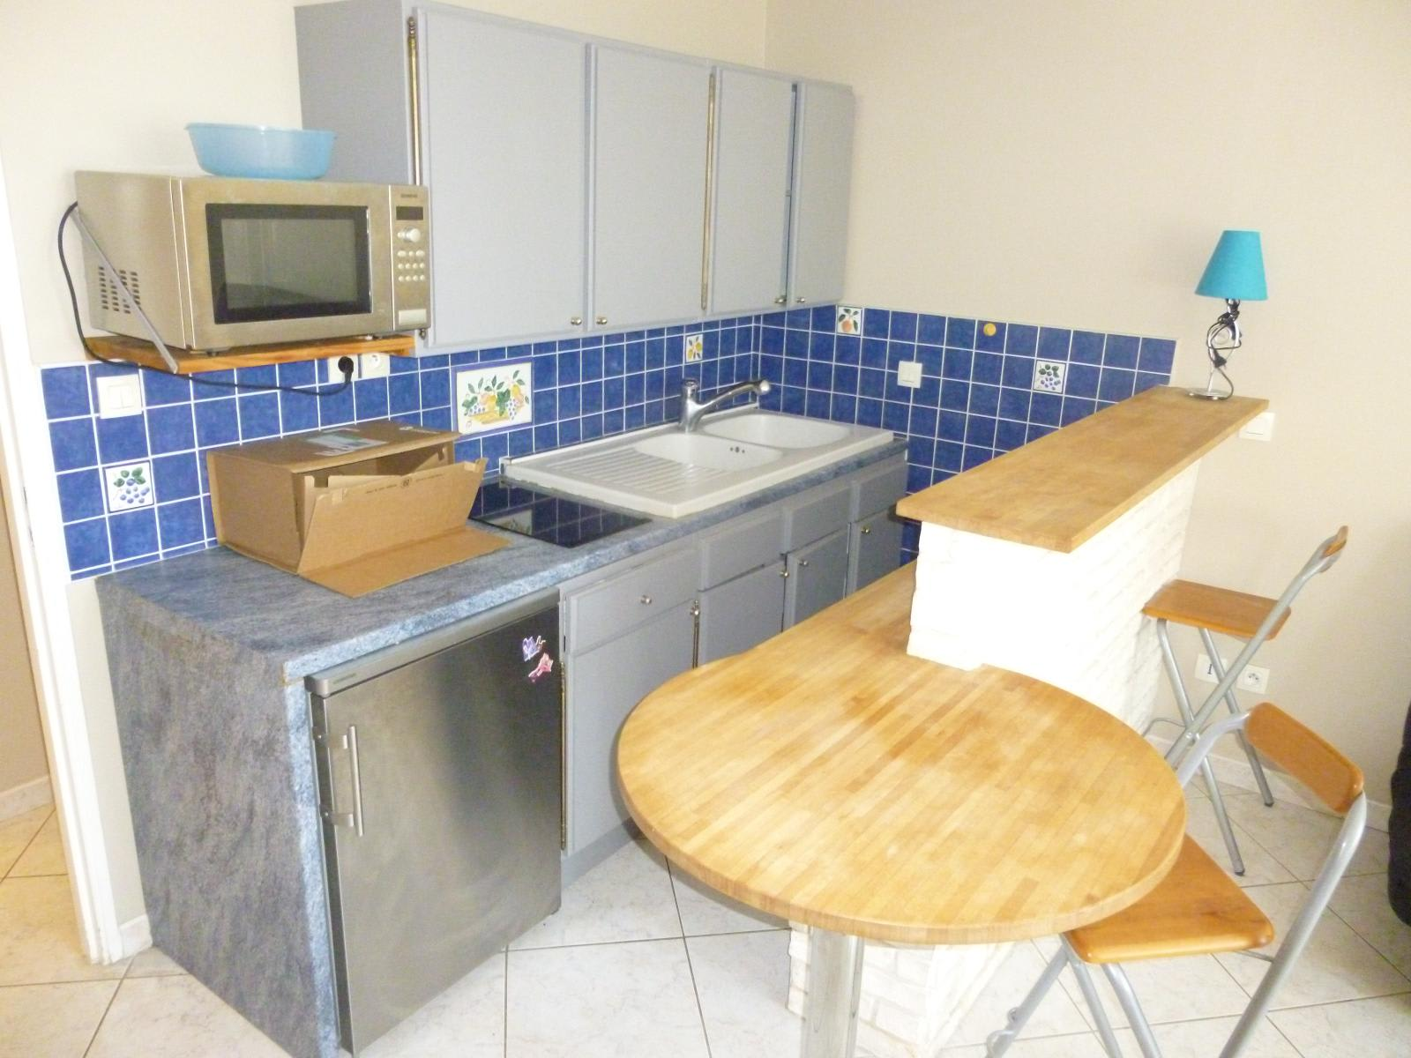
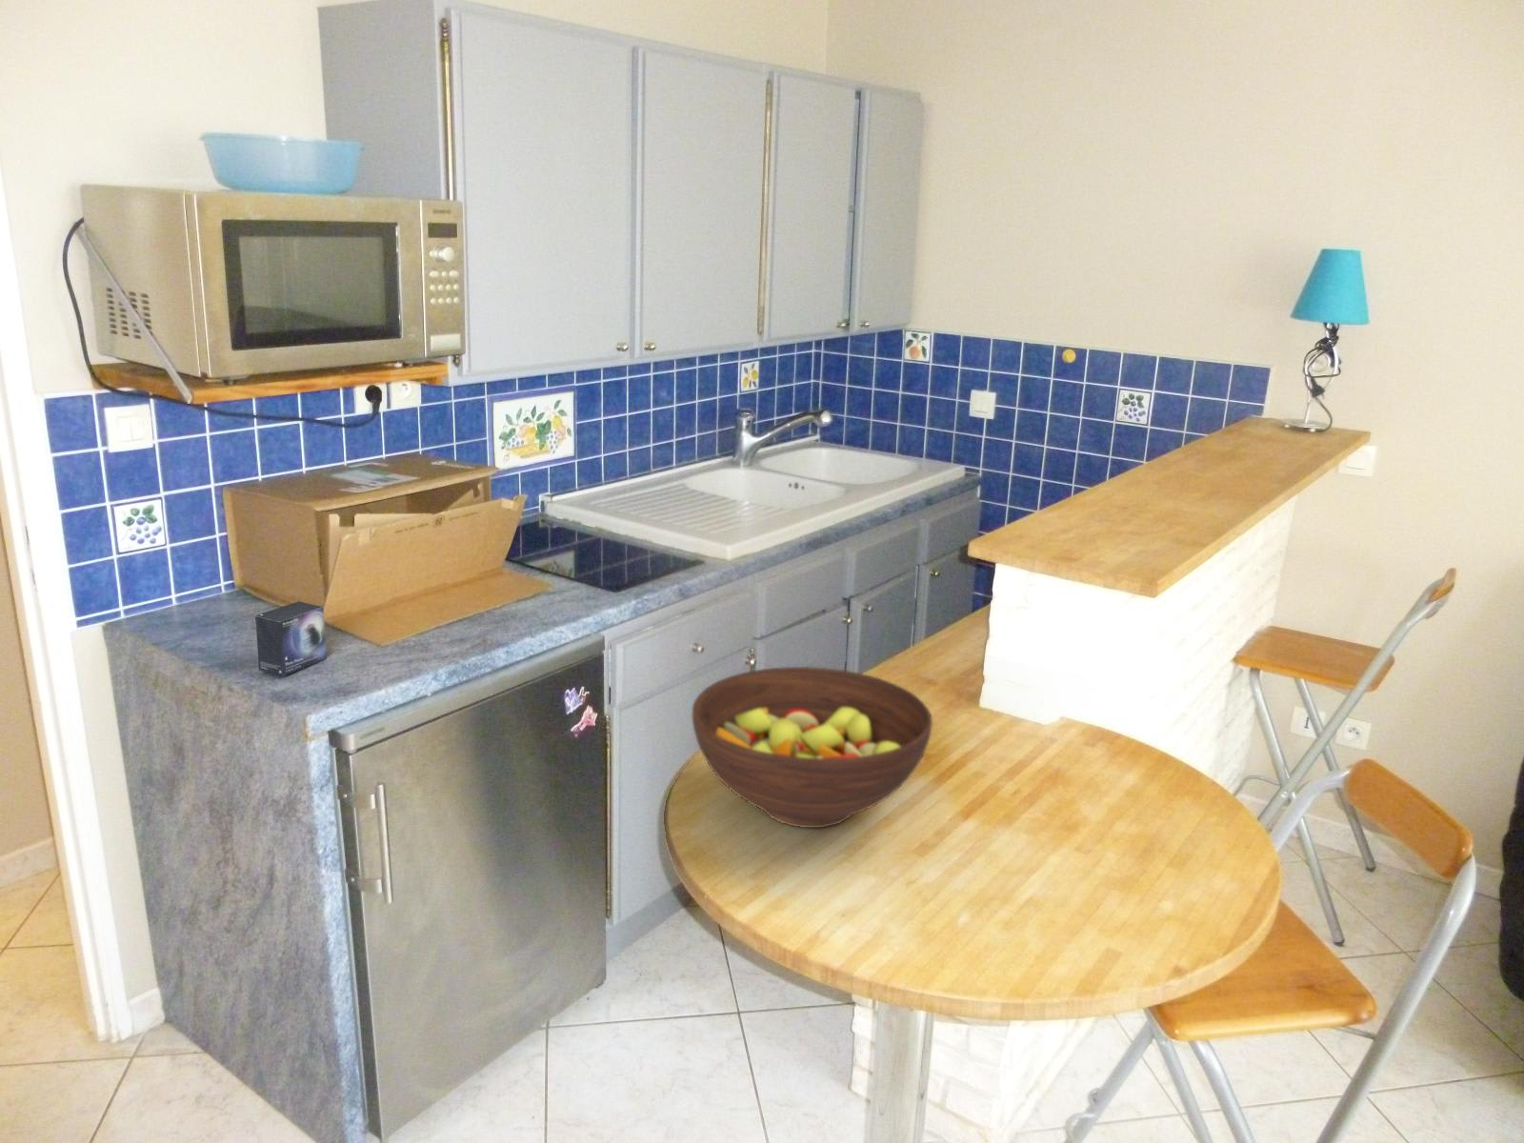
+ small box [254,600,328,676]
+ fruit bowl [691,666,934,828]
